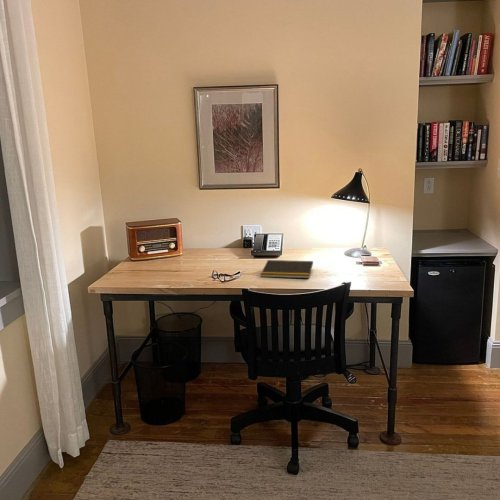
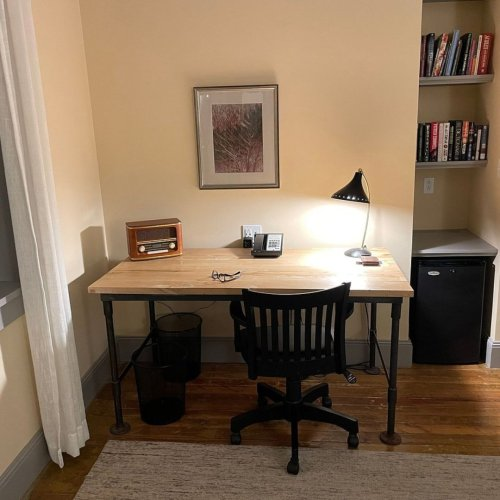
- notepad [260,259,314,279]
